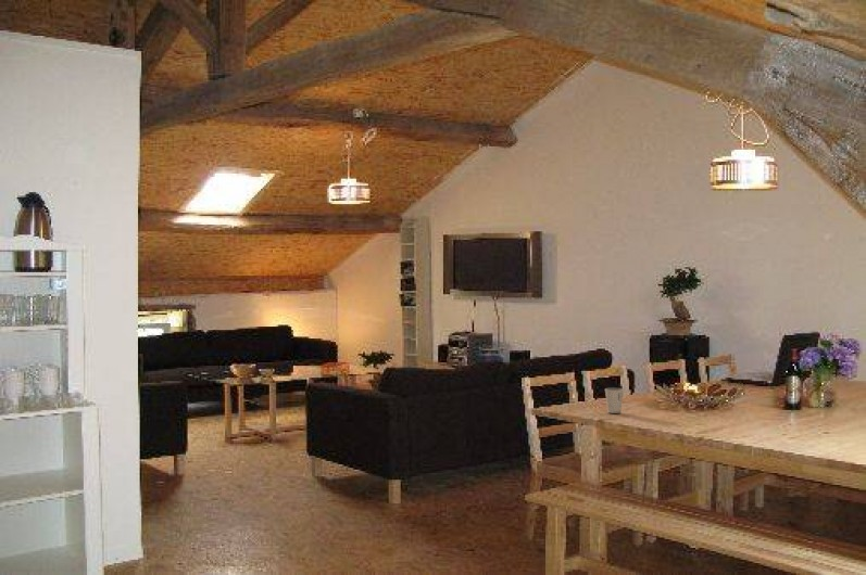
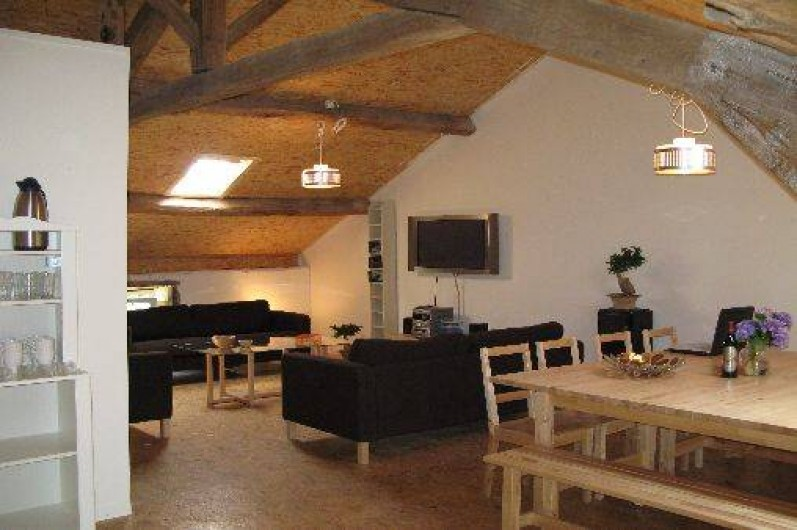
- dixie cup [604,387,625,414]
